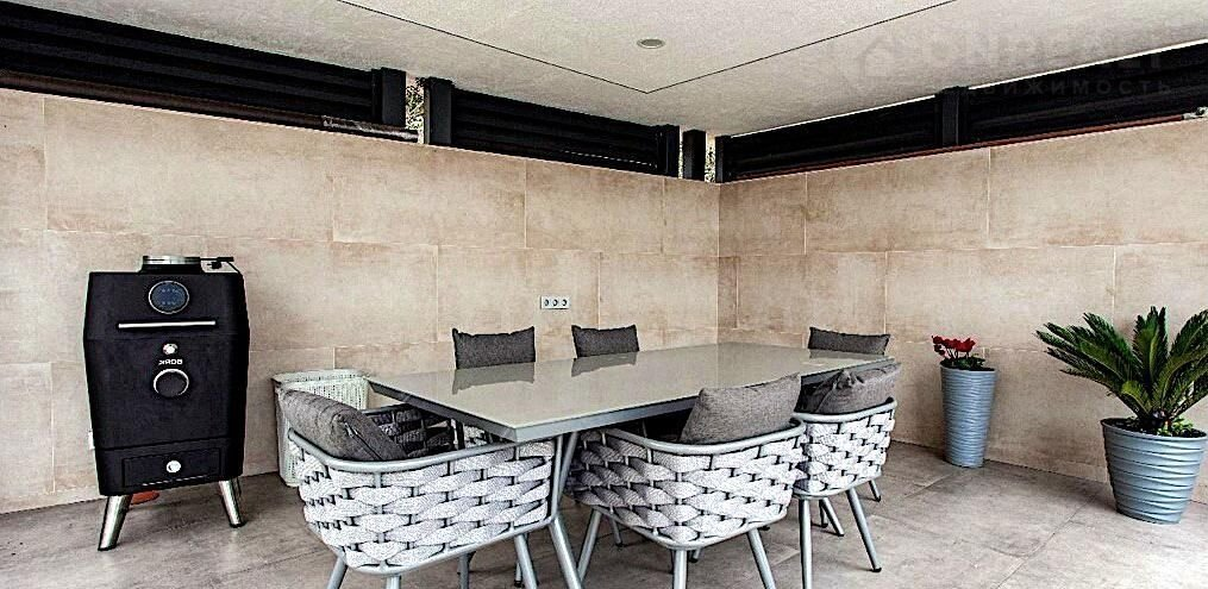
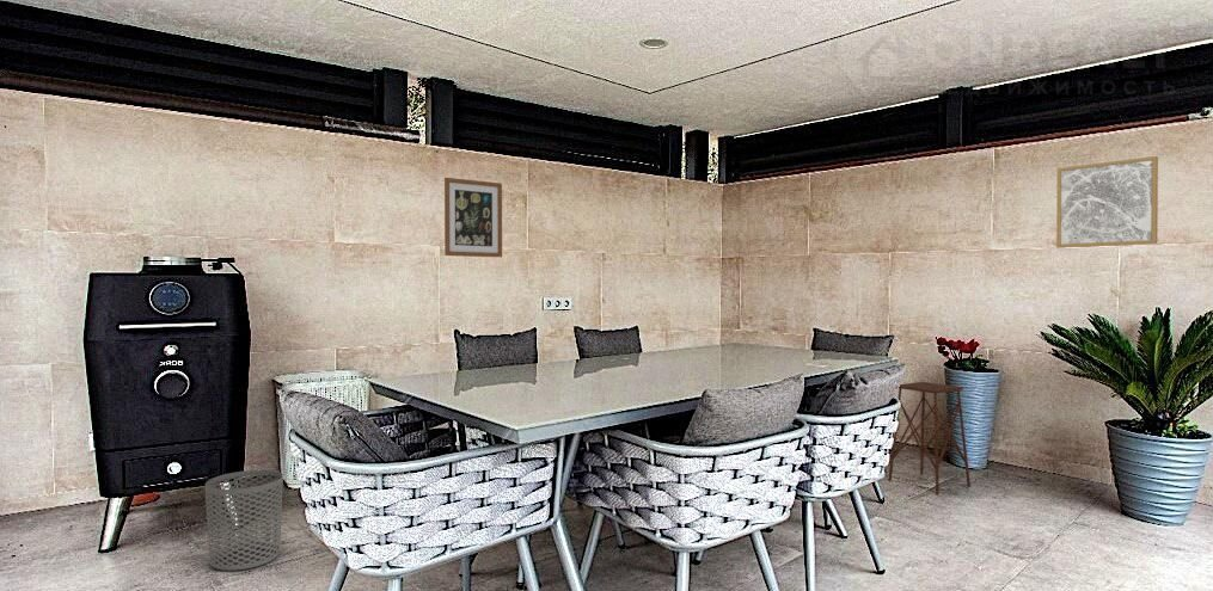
+ wall art [1055,155,1159,248]
+ waste bin [204,469,284,572]
+ wall art [443,177,503,258]
+ side table [887,381,972,497]
